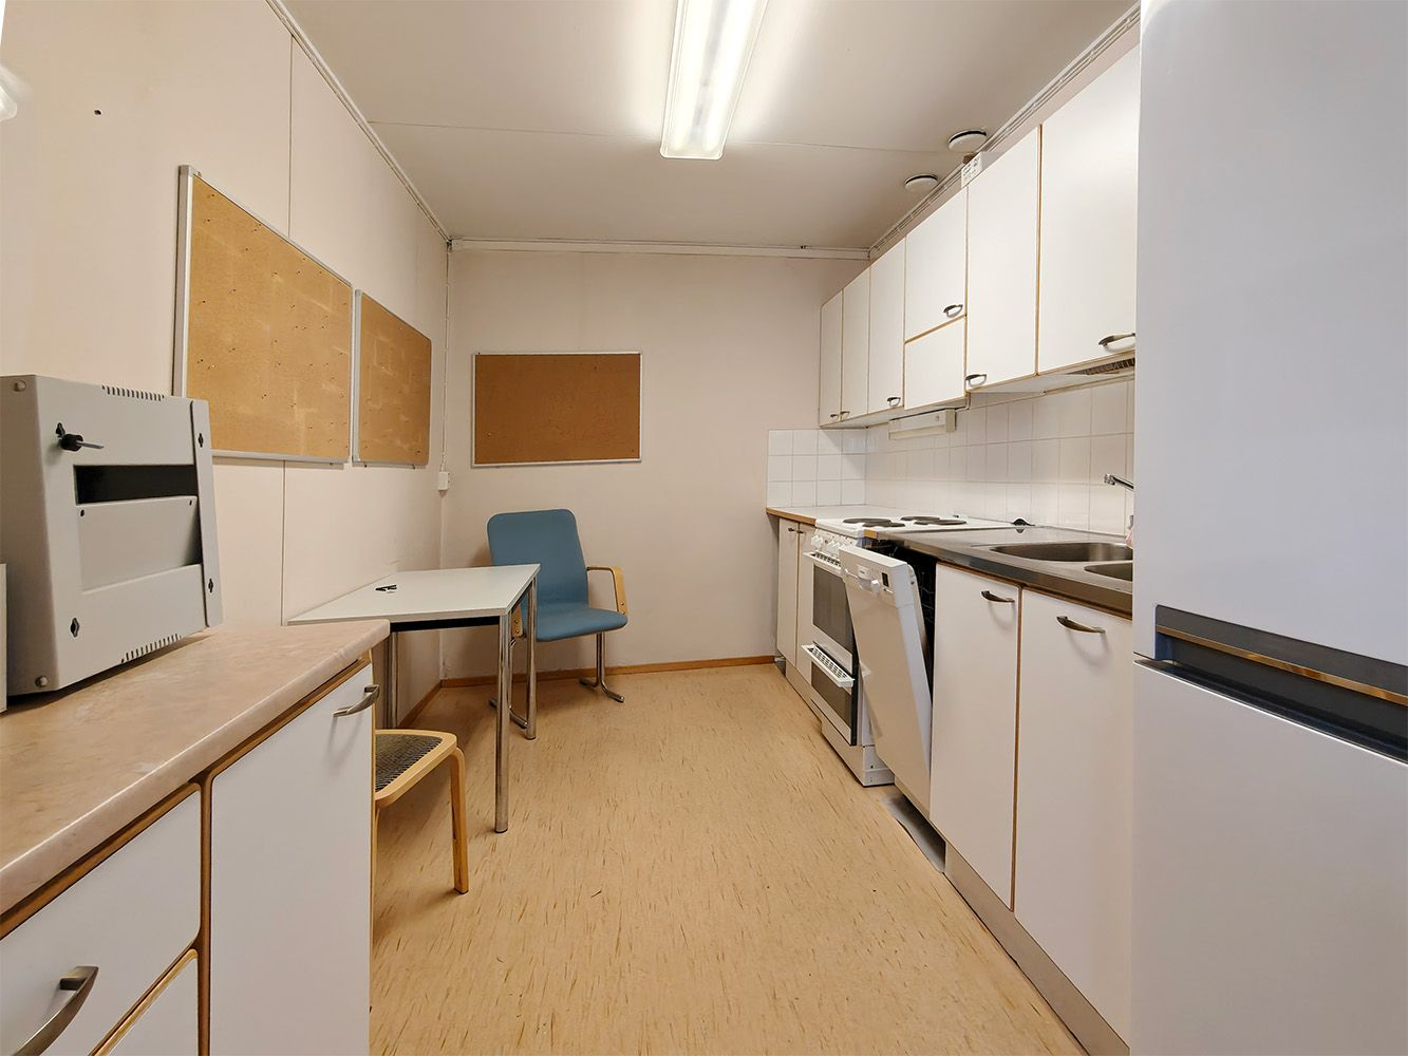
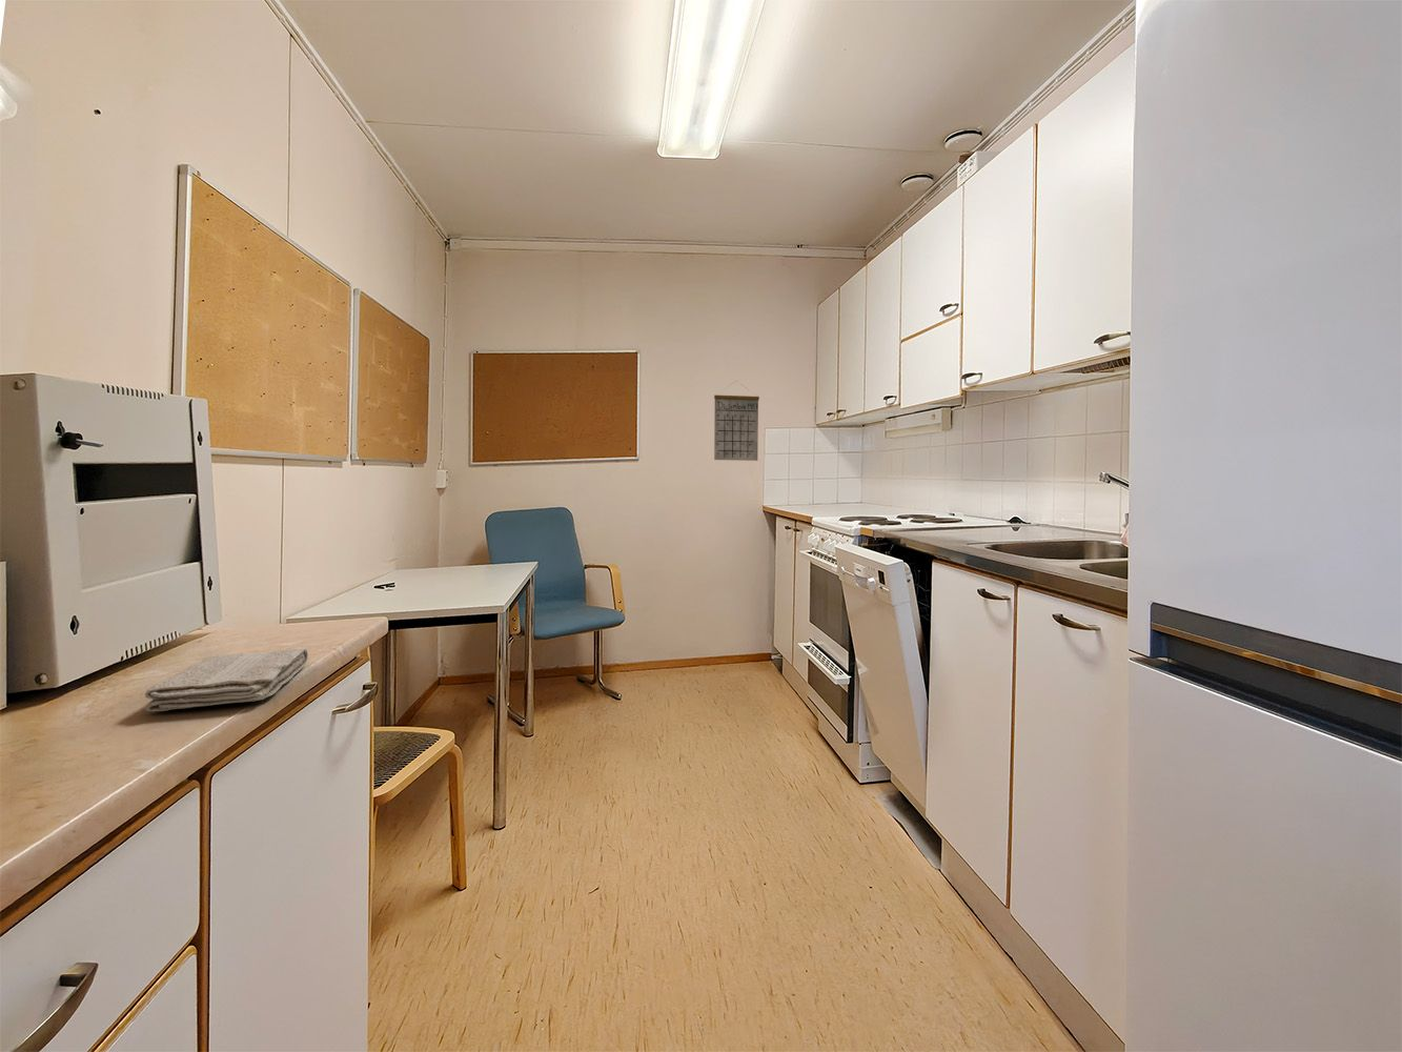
+ washcloth [144,648,309,713]
+ calendar [713,380,760,462]
